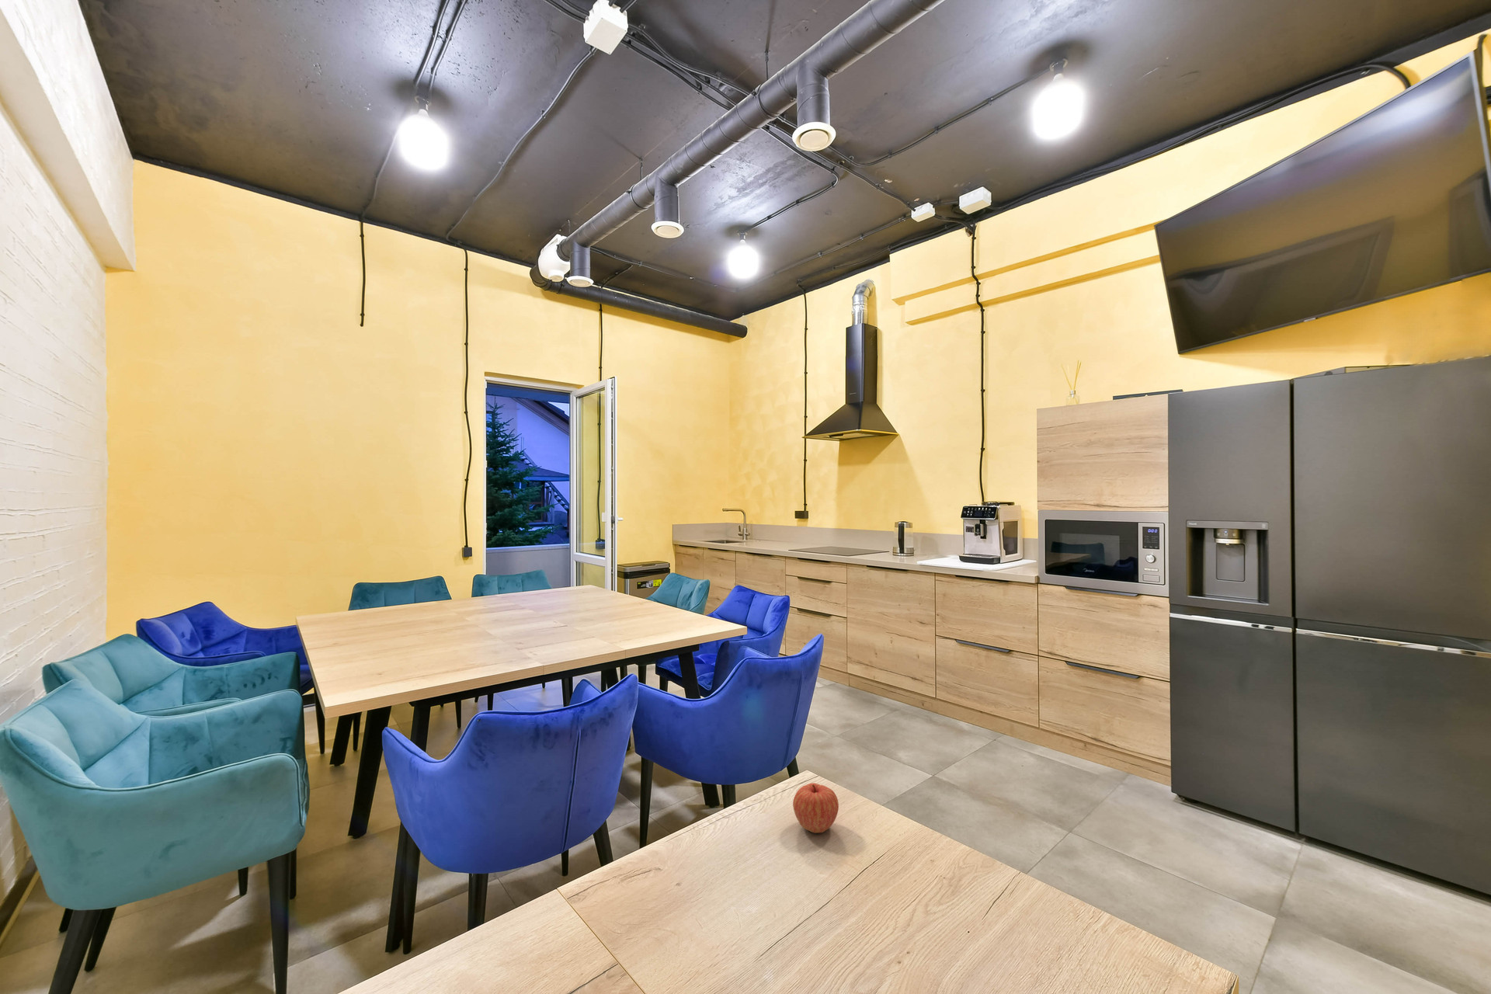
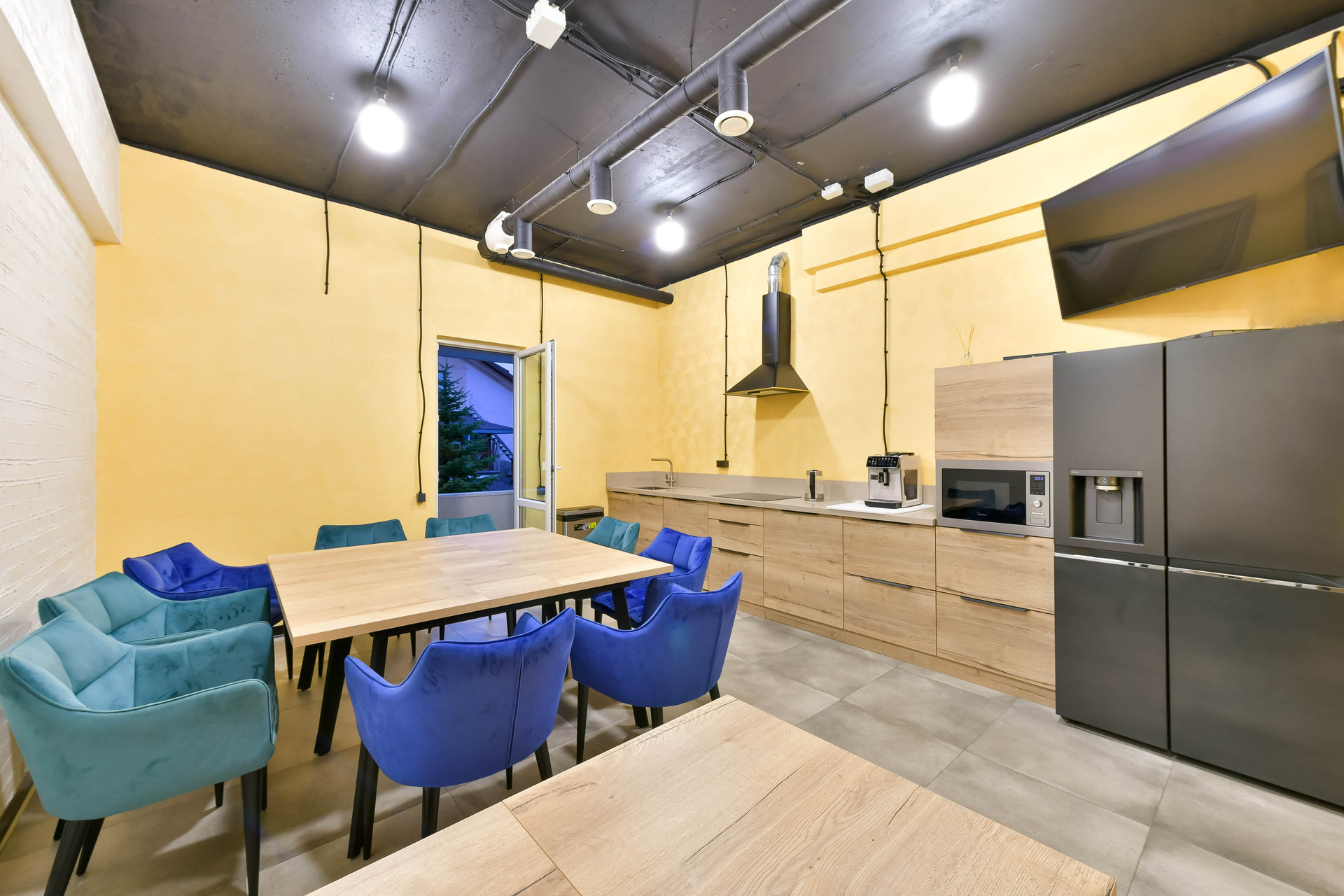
- apple [792,782,840,834]
